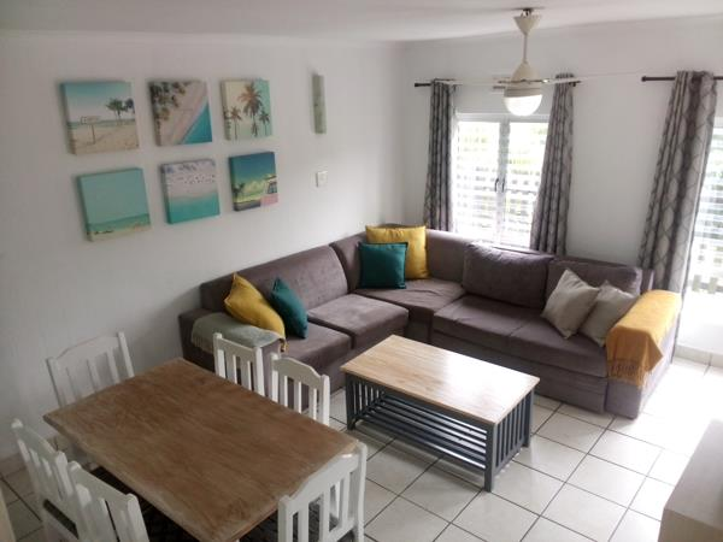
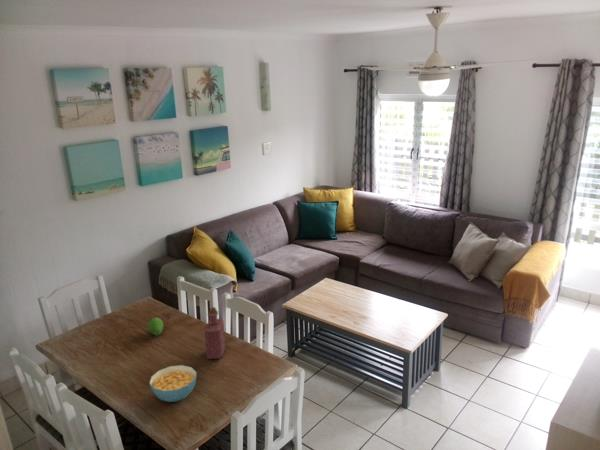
+ cereal bowl [148,364,198,403]
+ fruit [147,317,165,337]
+ bottle [203,306,226,360]
